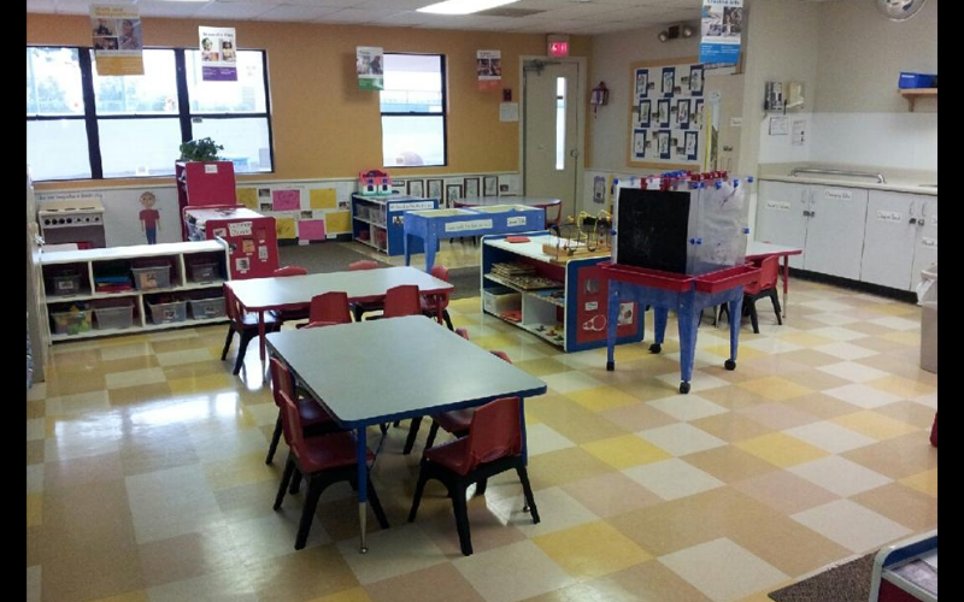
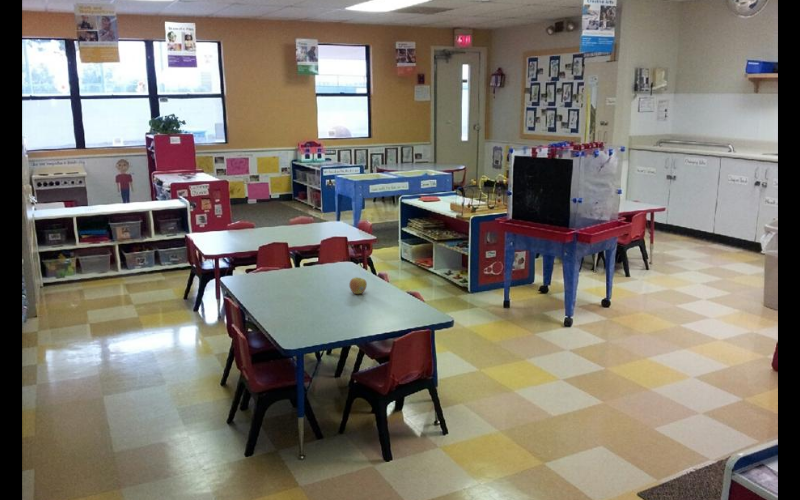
+ apple [348,276,368,295]
